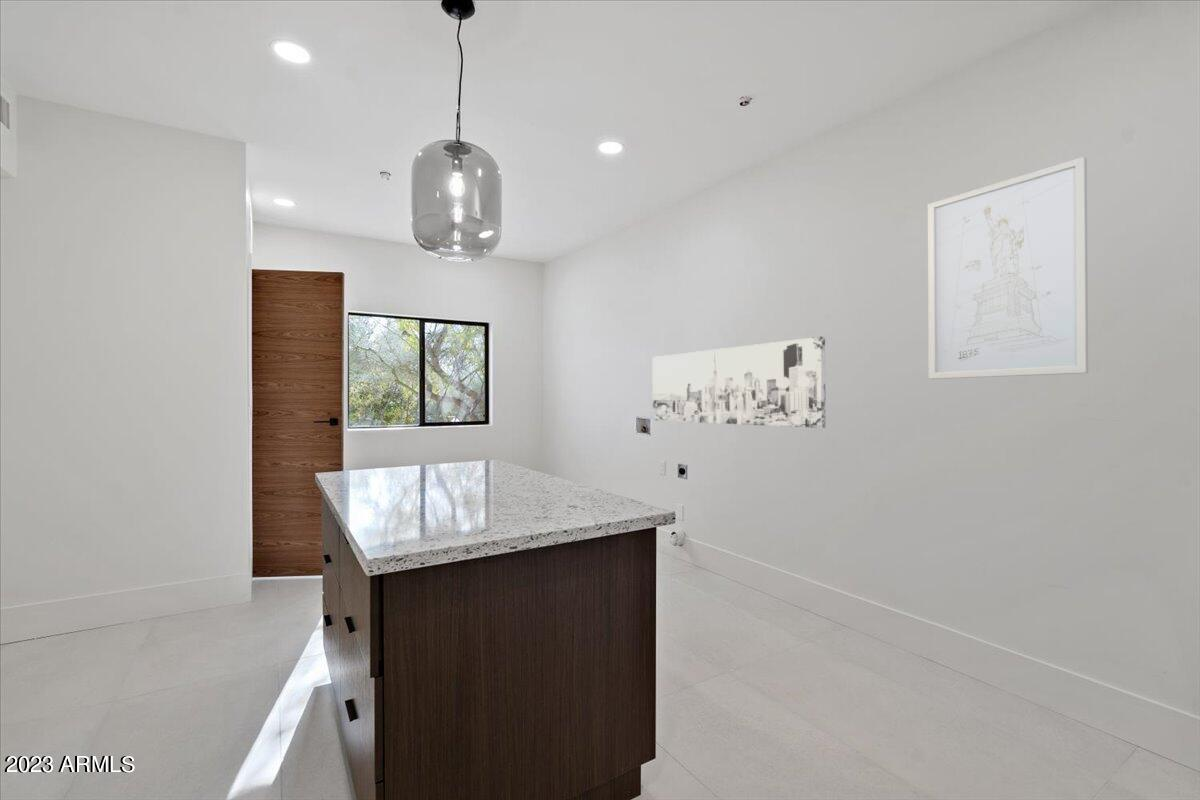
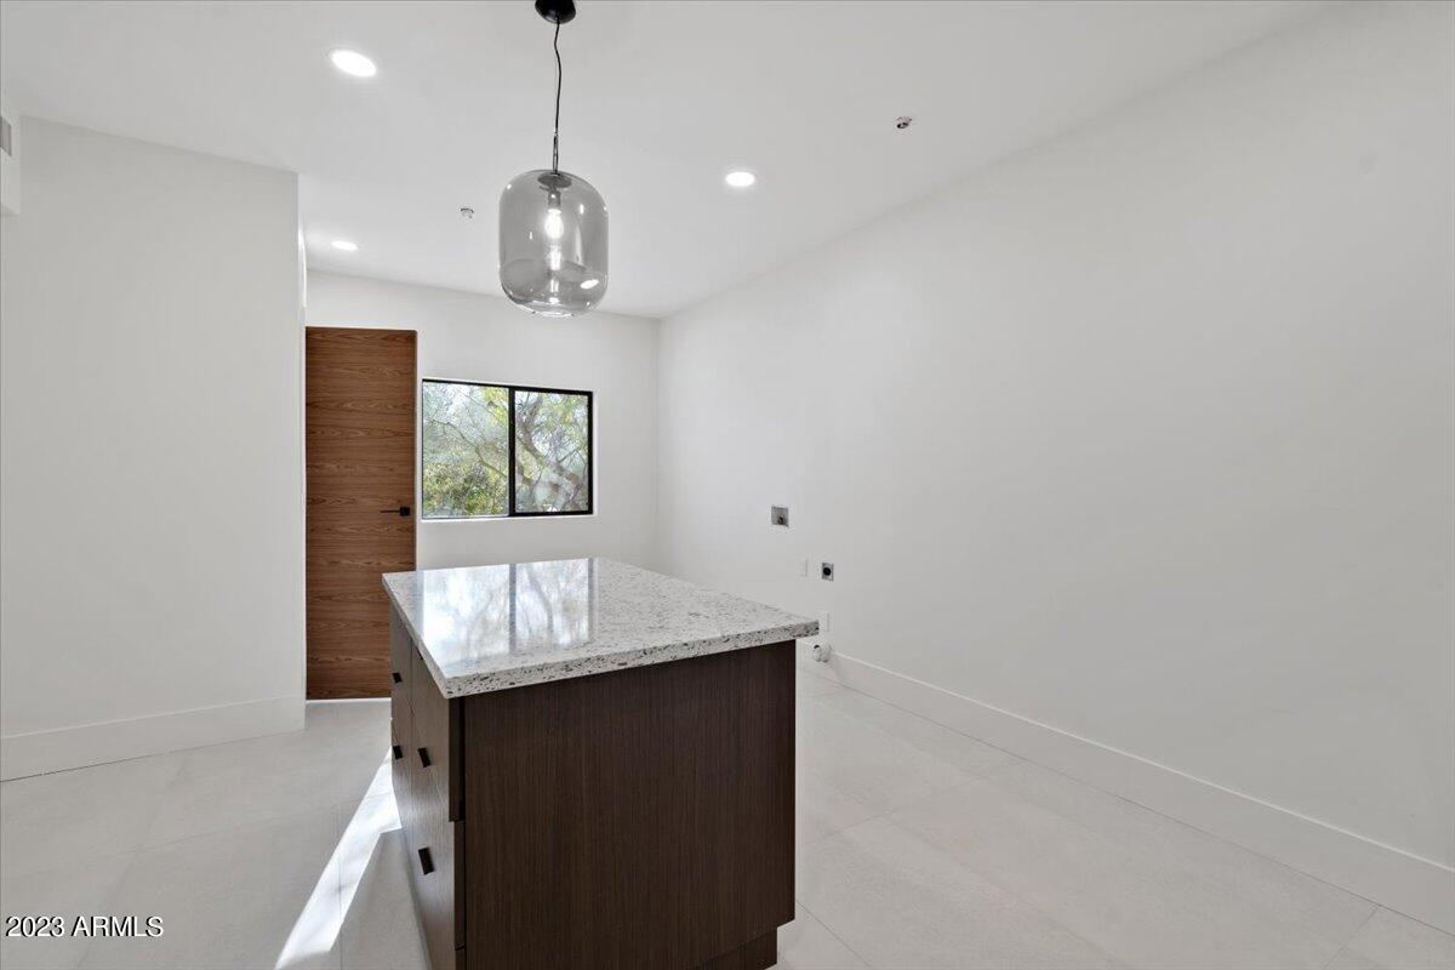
- wall art [652,336,827,429]
- wall art [927,156,1089,380]
